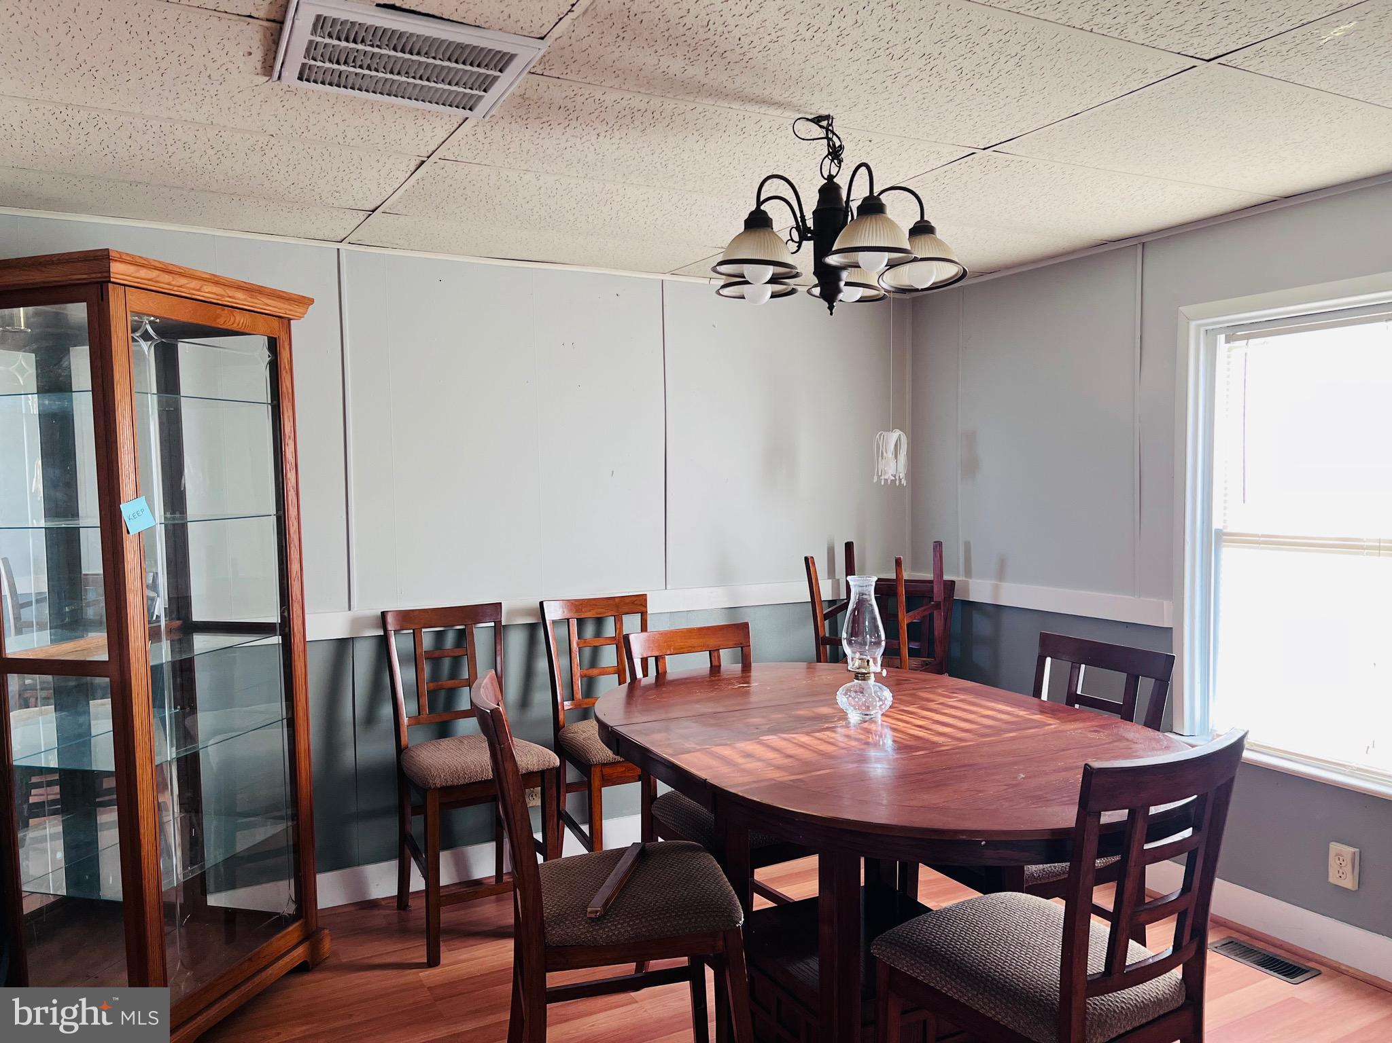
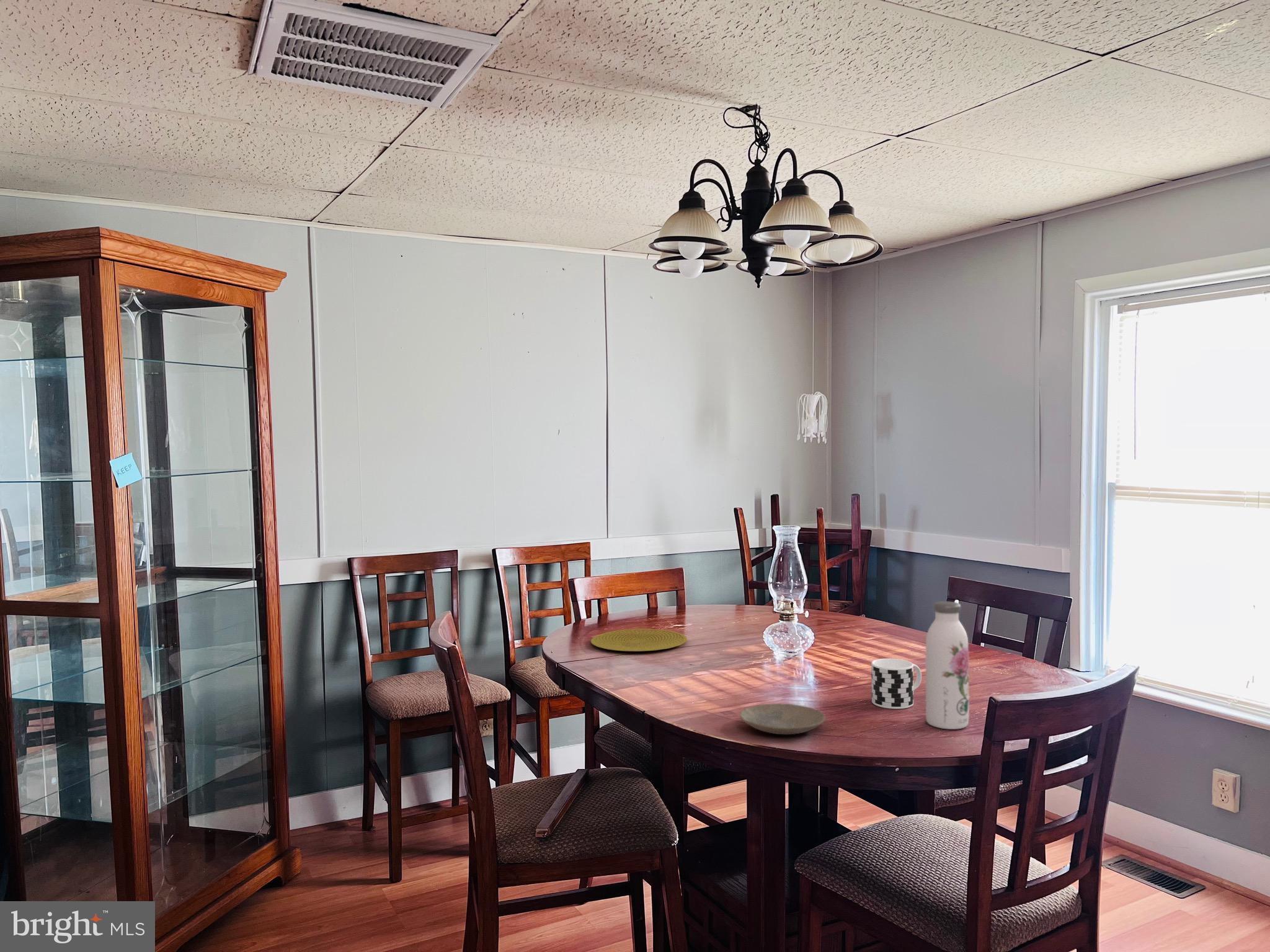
+ plate [739,703,825,735]
+ plate [590,628,688,652]
+ water bottle [925,601,970,730]
+ cup [871,658,922,710]
